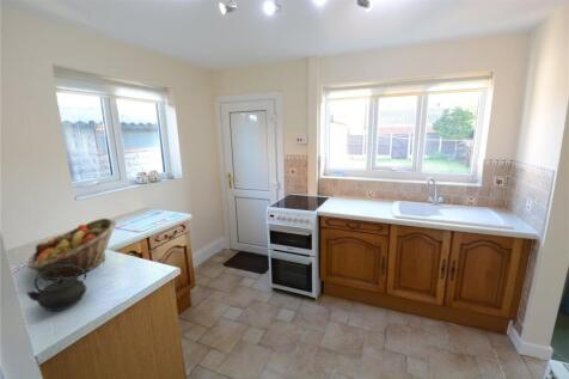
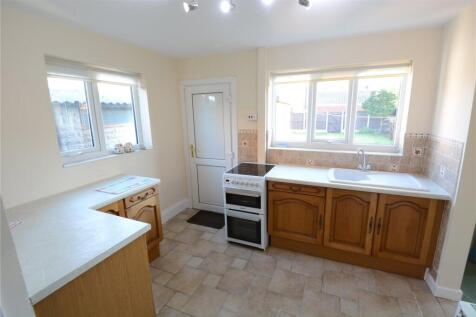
- kettle [25,264,87,312]
- fruit basket [26,218,118,281]
